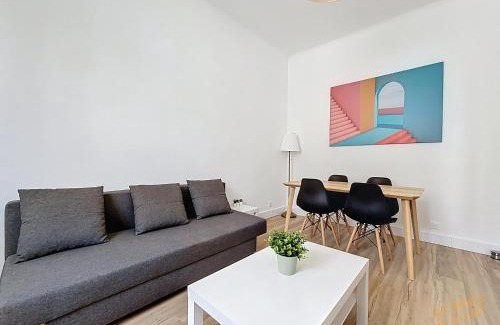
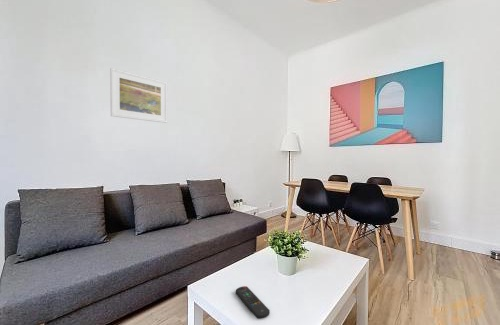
+ remote control [235,285,271,320]
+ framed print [109,67,168,124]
